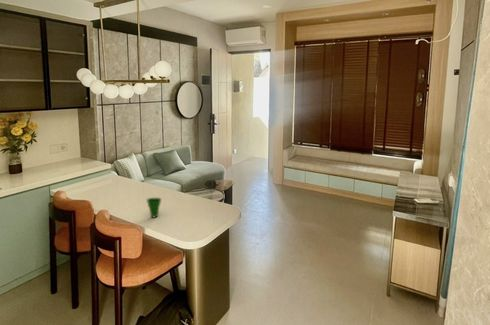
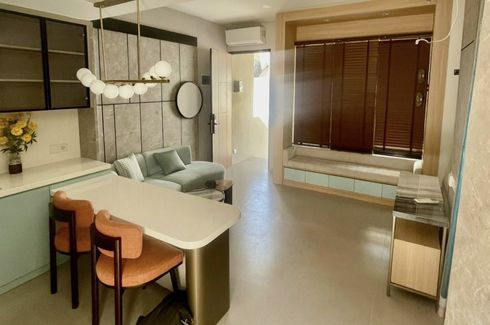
- flower pot [145,197,163,218]
